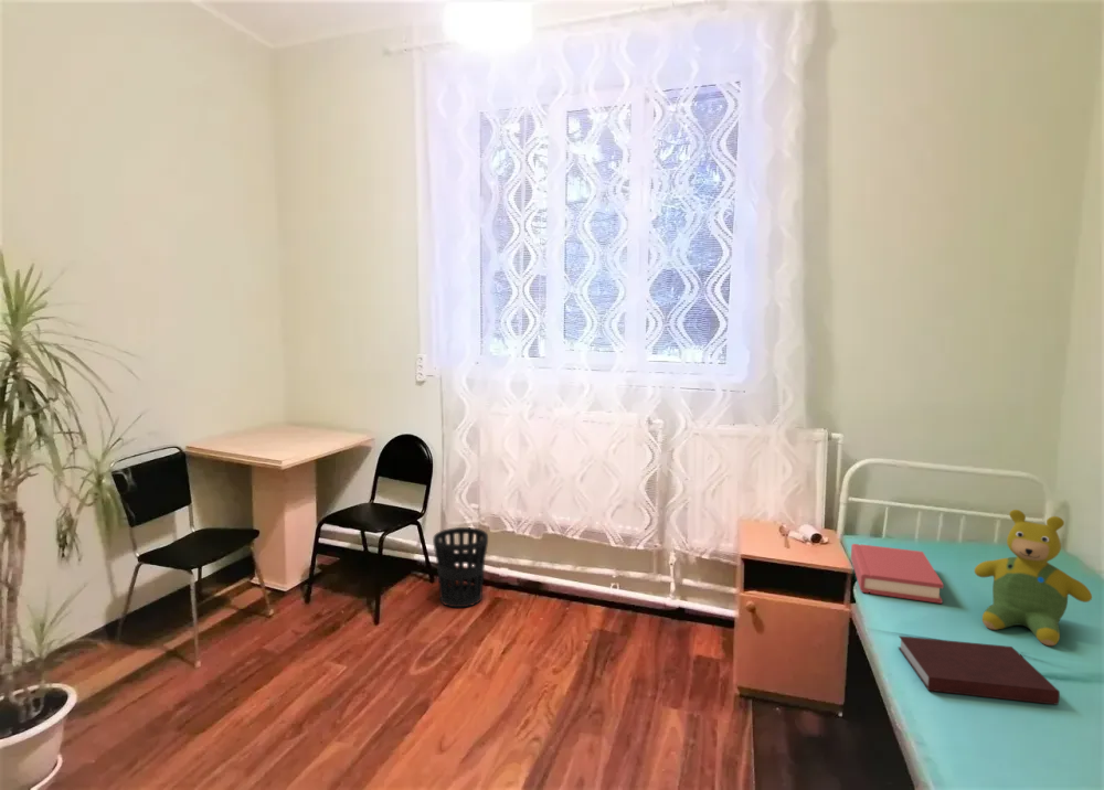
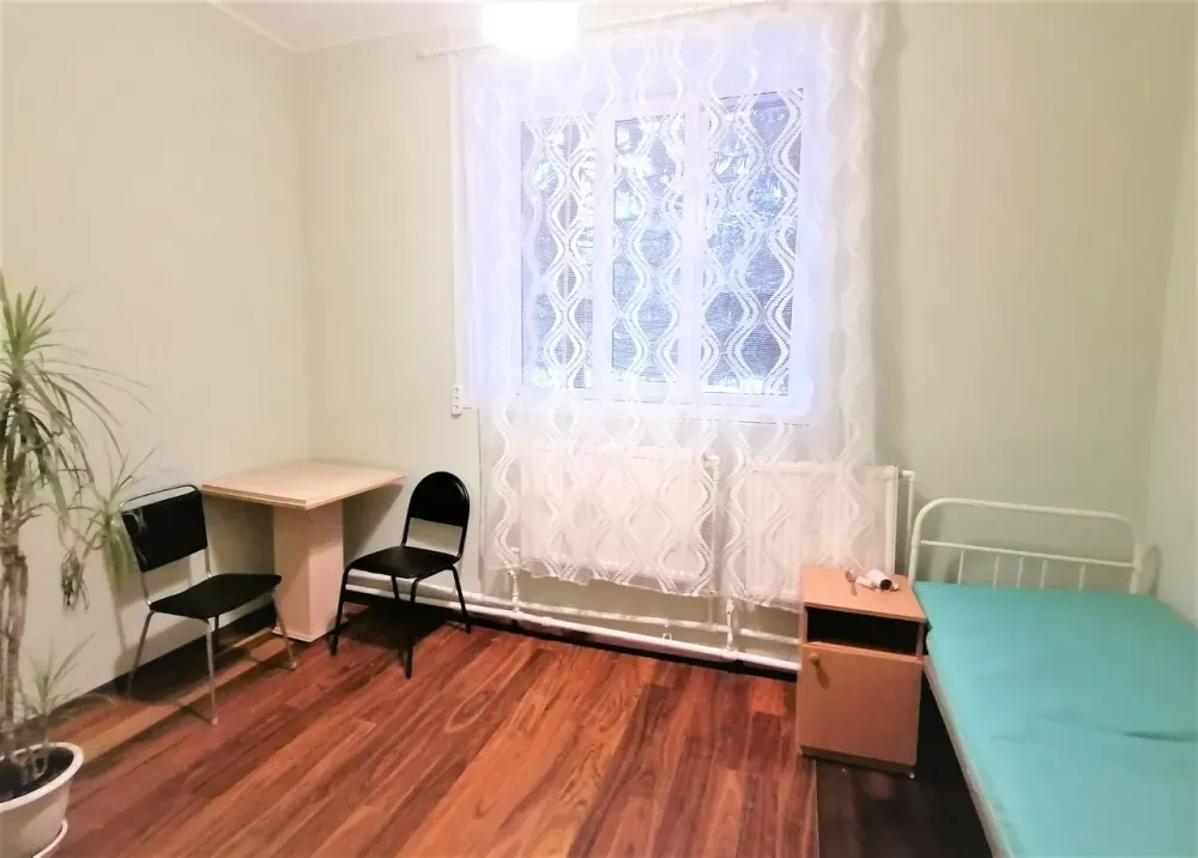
- wastebasket [432,526,489,609]
- notebook [896,634,1061,706]
- teddy bear [974,509,1093,647]
- hardback book [850,543,945,605]
